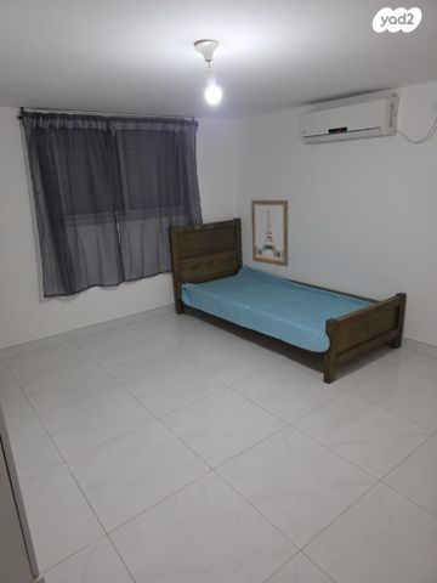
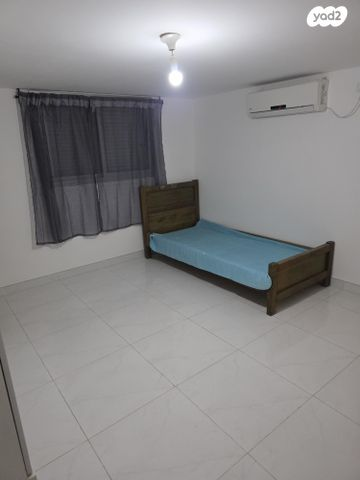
- wall art [250,199,289,267]
